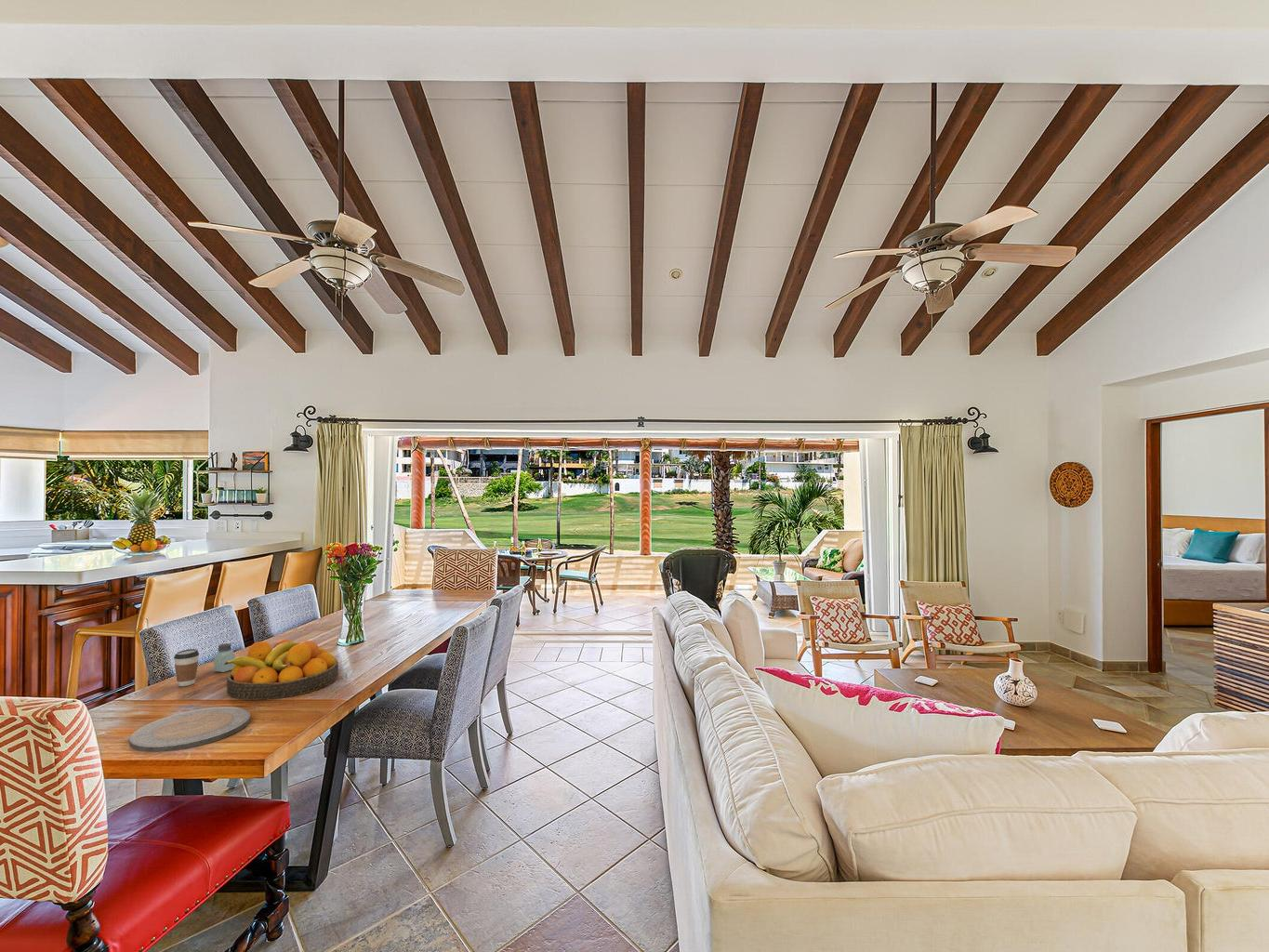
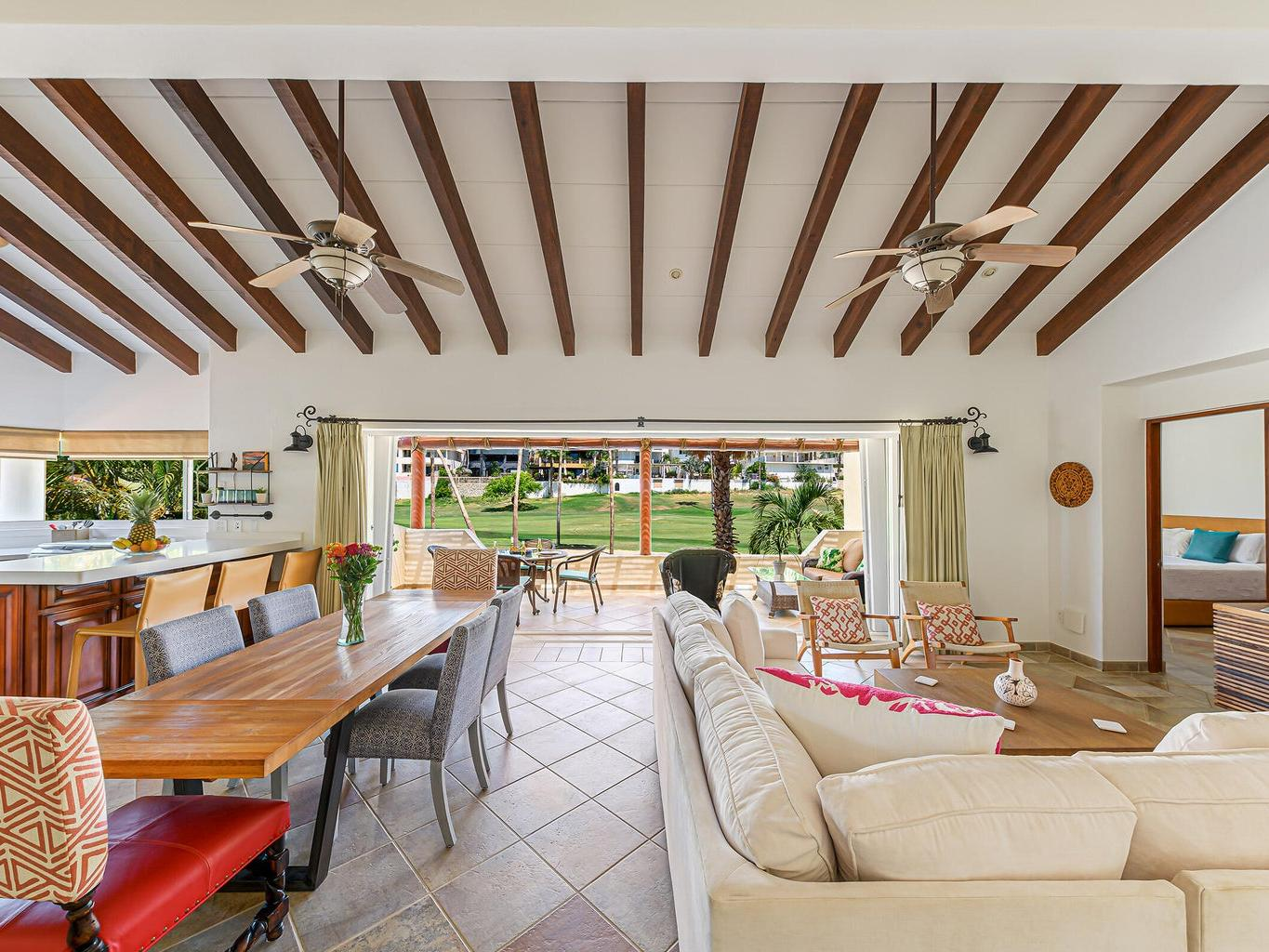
- coffee cup [173,648,200,687]
- fruit bowl [224,638,339,701]
- saltshaker [213,642,236,673]
- plate [128,706,251,753]
